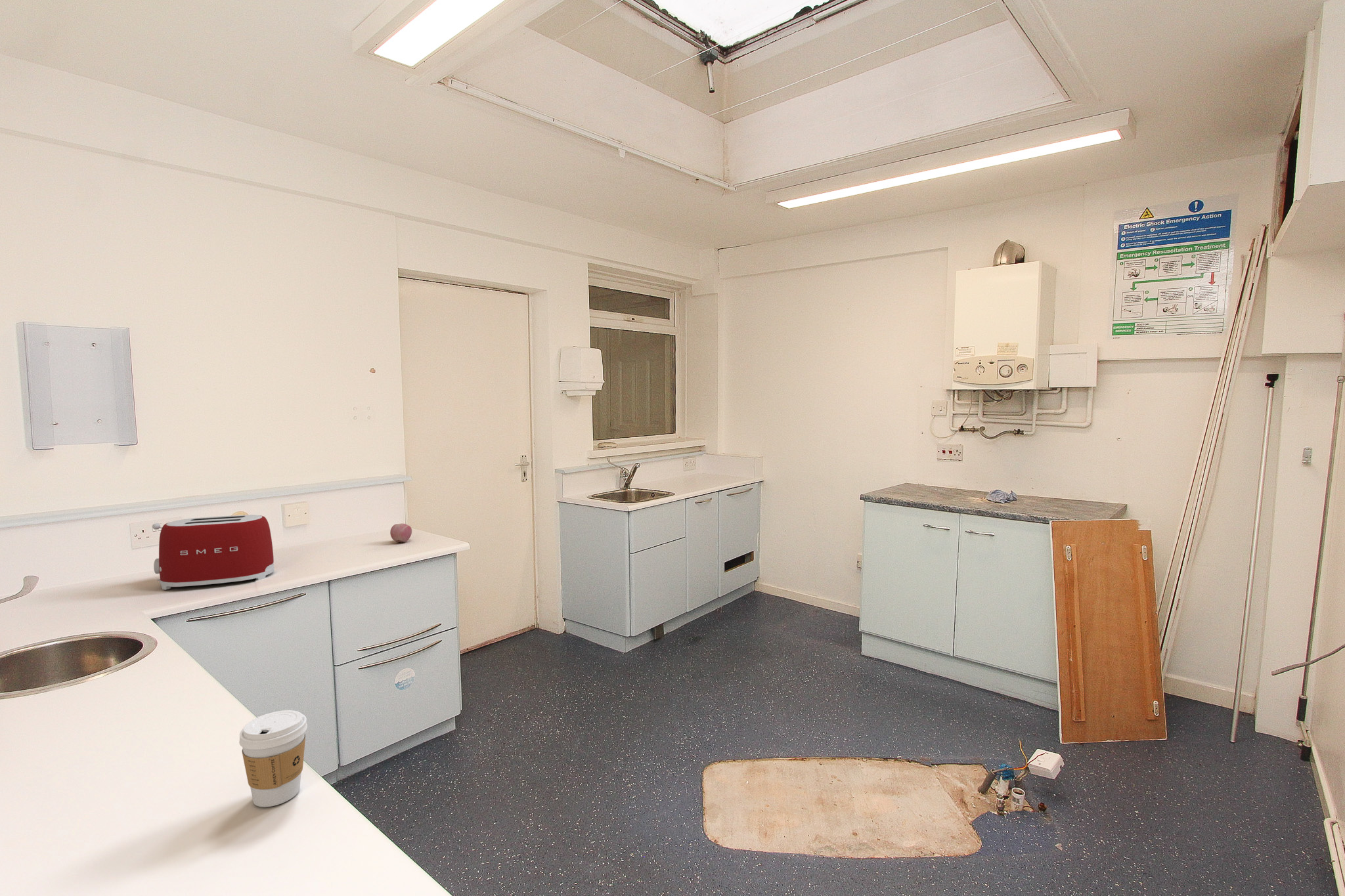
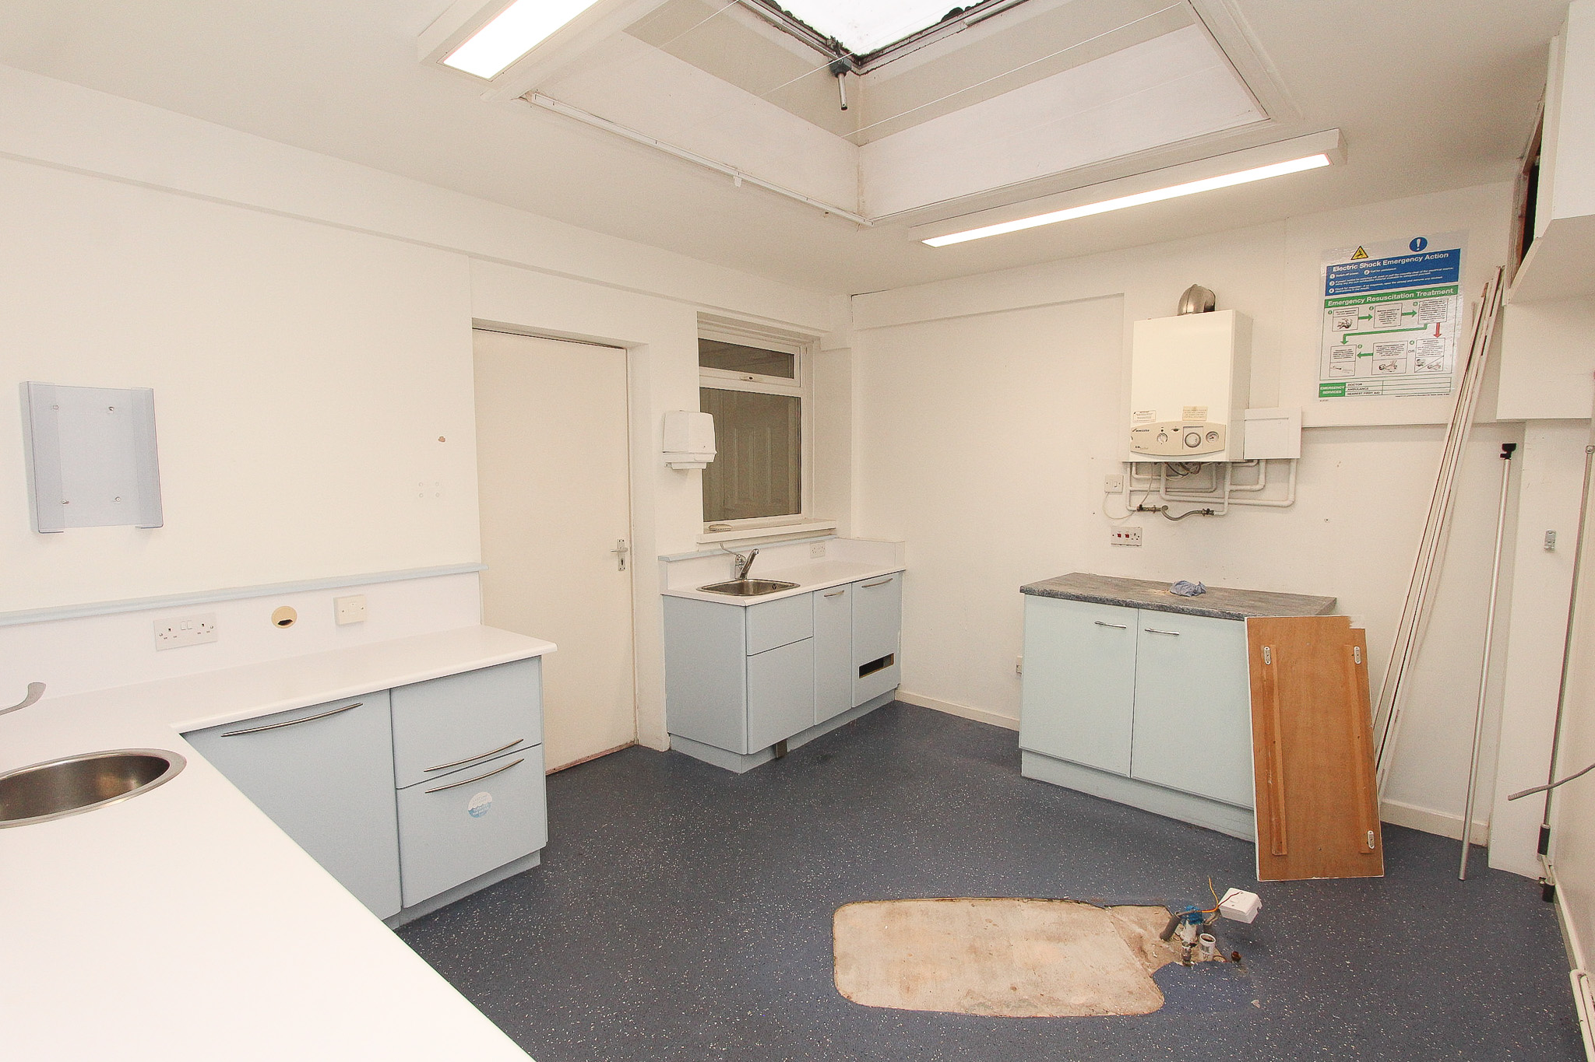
- apple [389,523,412,543]
- coffee cup [238,710,308,807]
- toaster [152,514,275,591]
